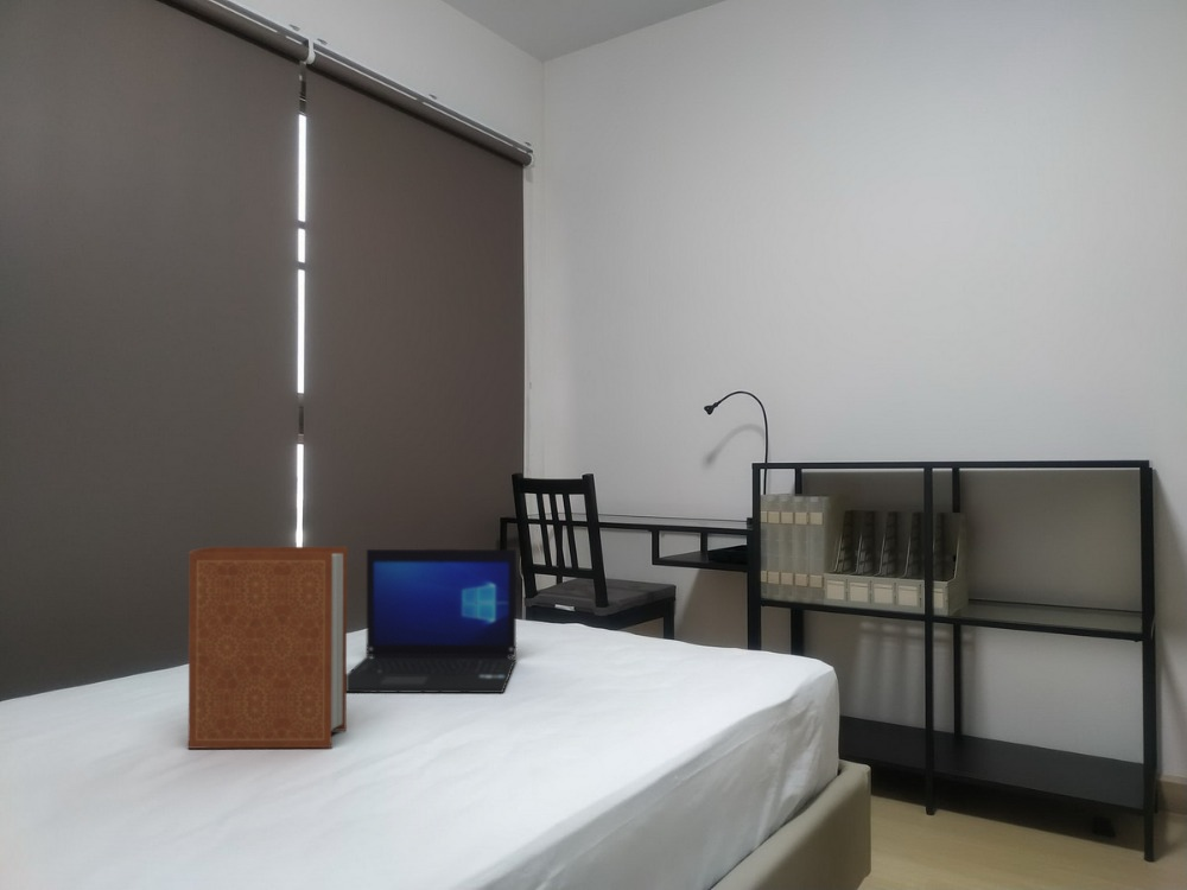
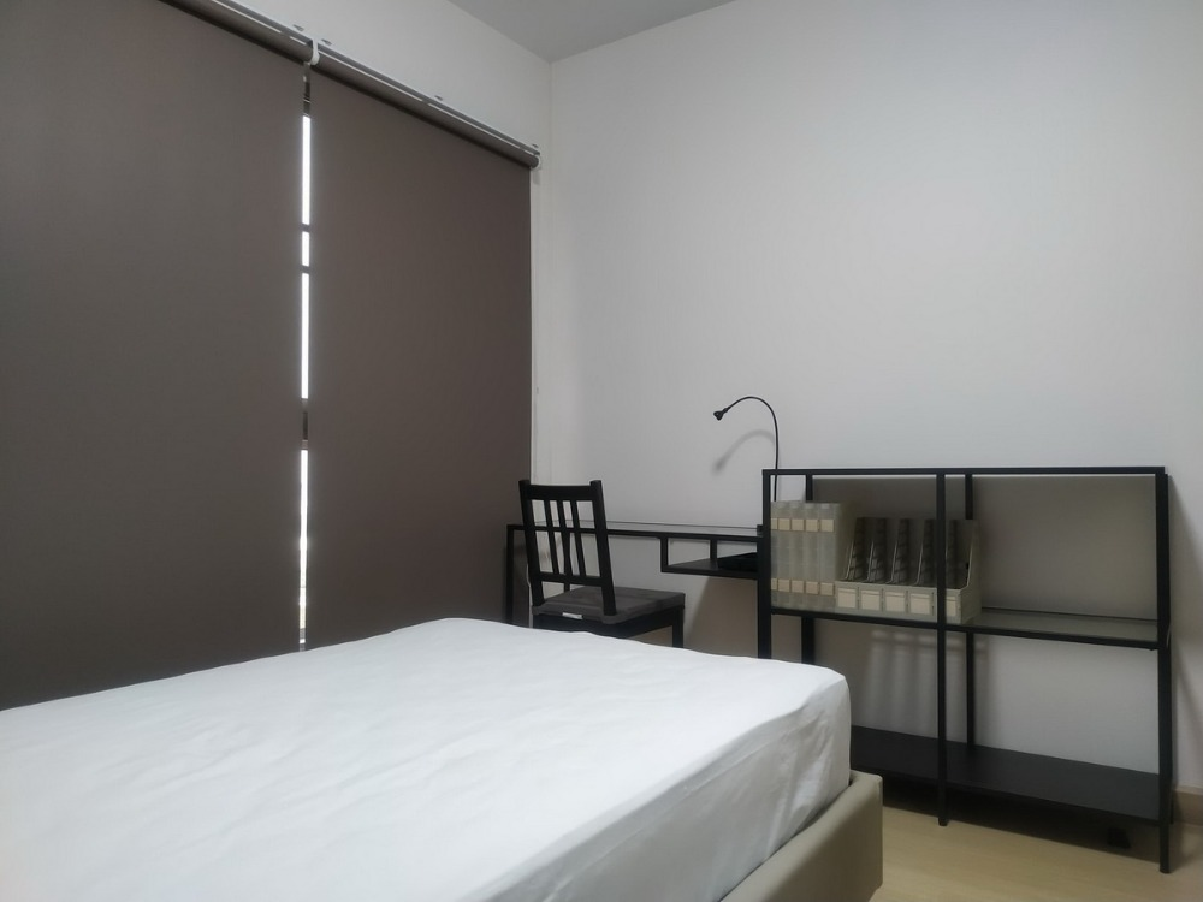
- book [188,546,348,750]
- laptop [347,548,518,694]
